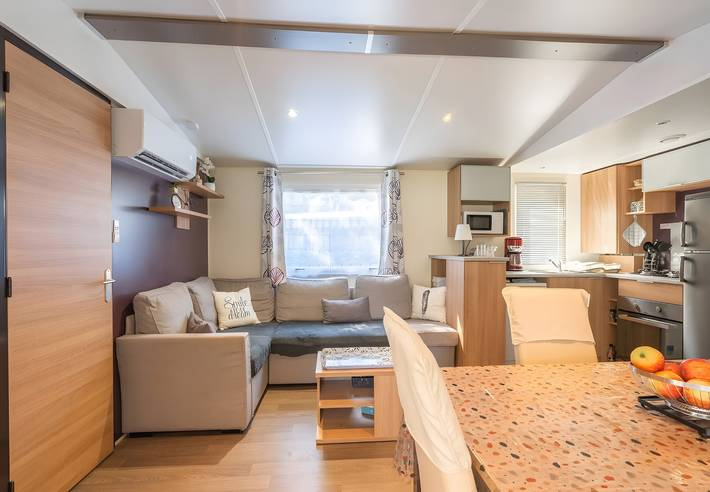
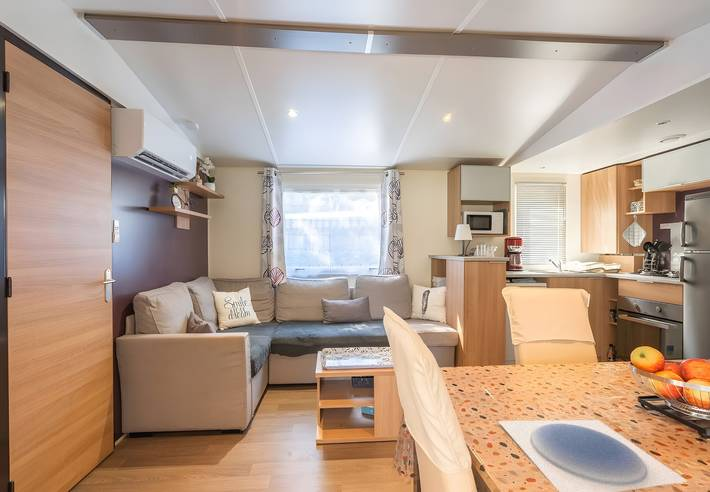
+ plate [497,419,688,492]
